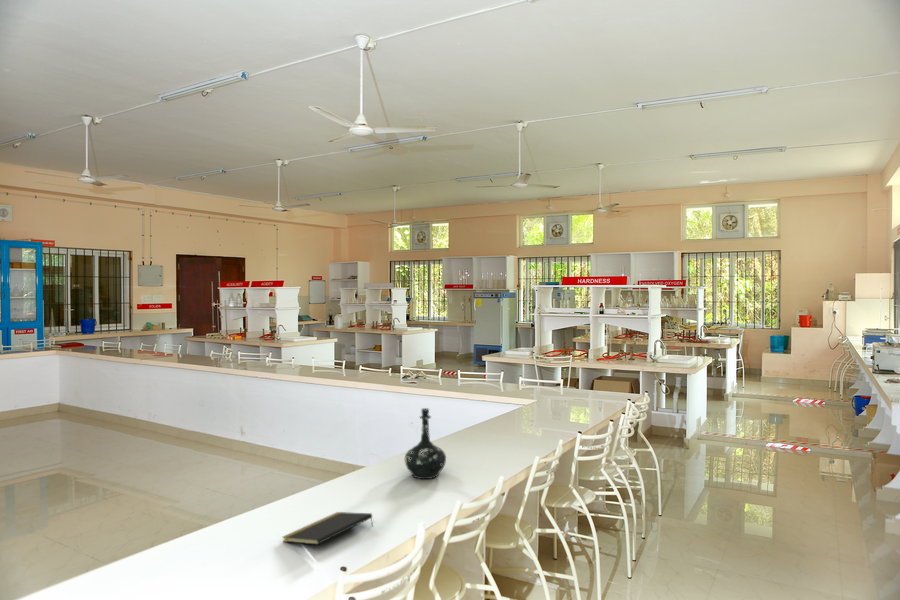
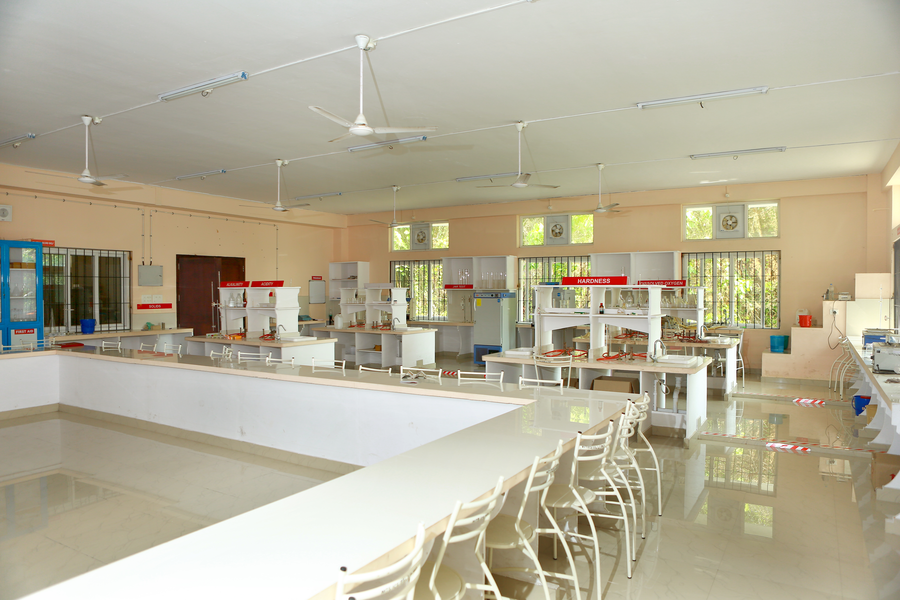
- notepad [281,511,374,546]
- bottle [404,407,447,480]
